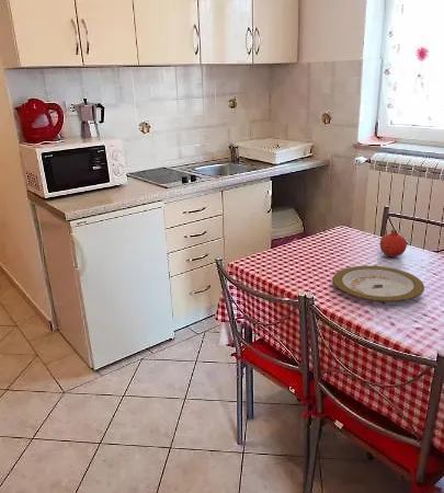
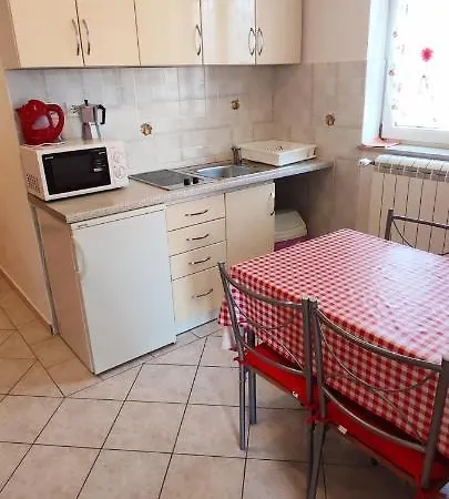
- fruit [379,229,408,257]
- plate [332,265,425,303]
